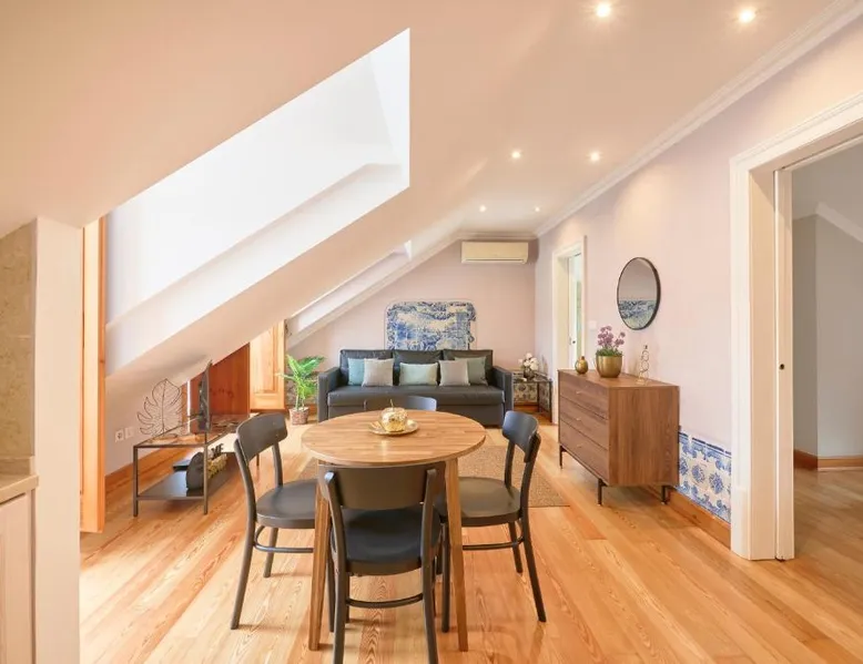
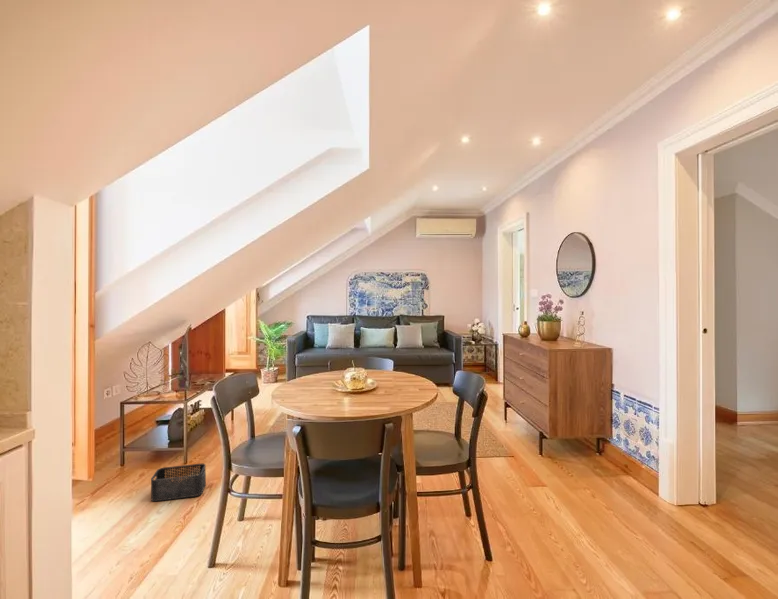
+ storage bin [150,463,207,502]
